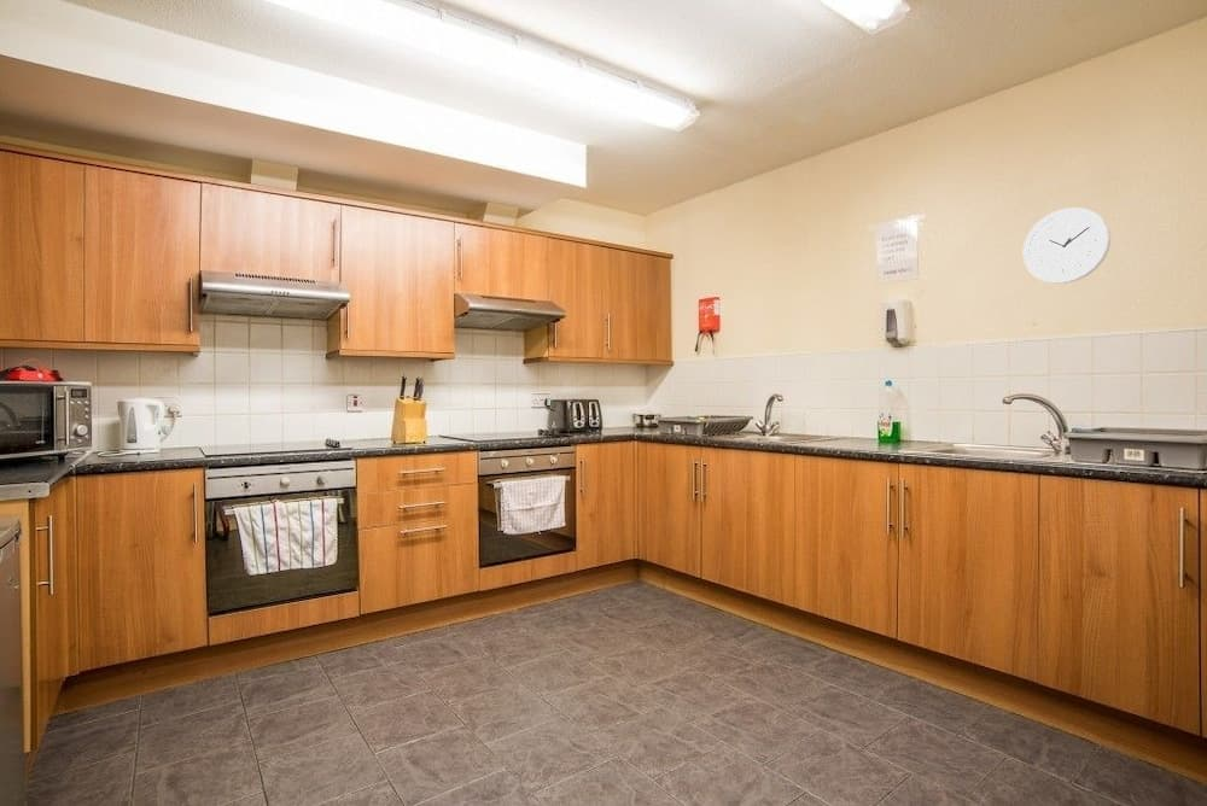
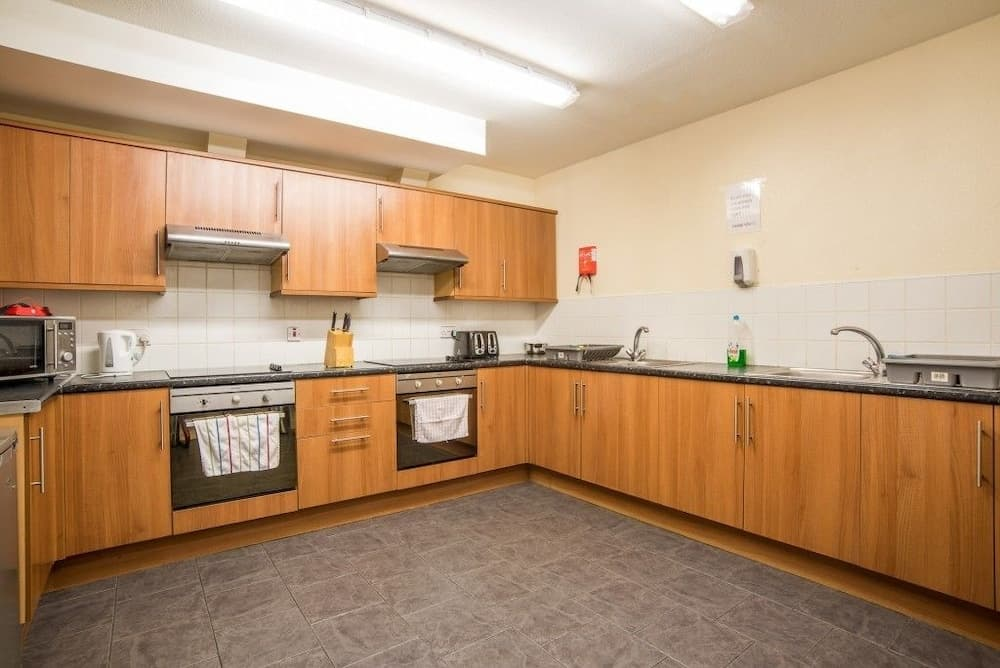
- wall clock [1021,206,1112,285]
